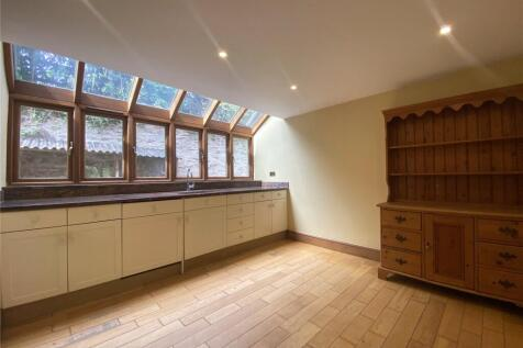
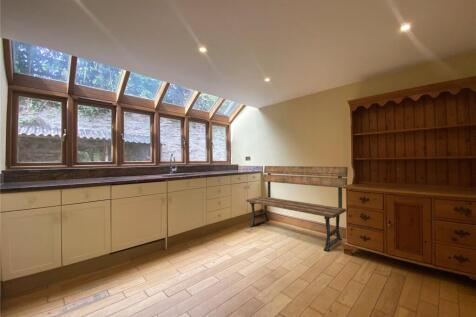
+ bench [245,165,349,252]
